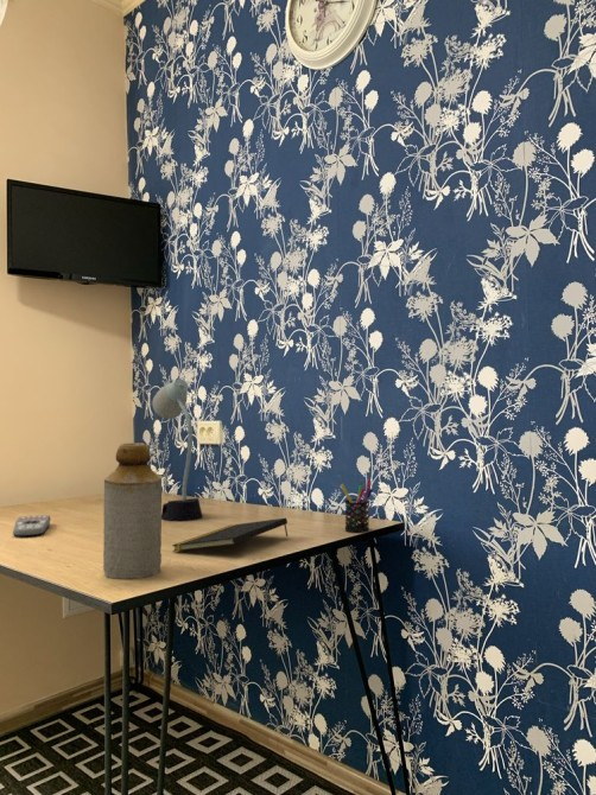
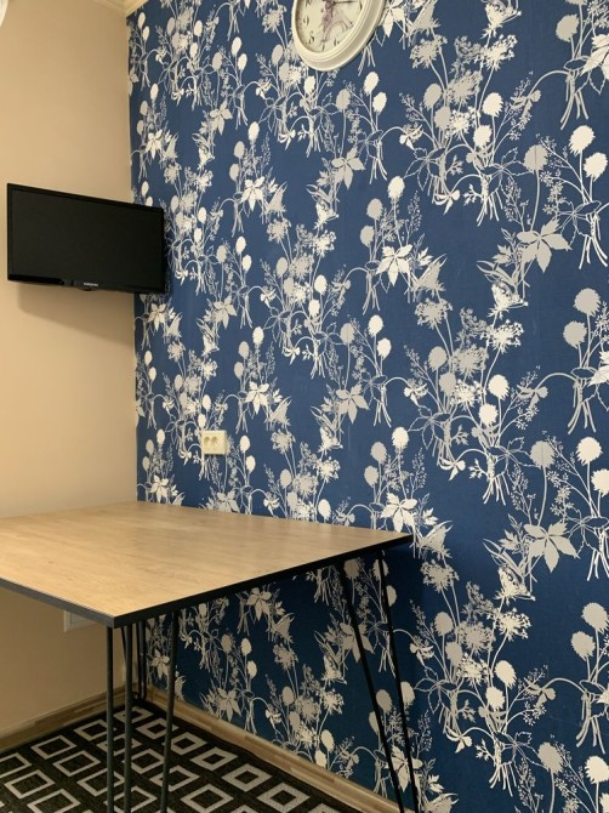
- bottle [102,441,163,580]
- pen holder [340,479,374,534]
- remote control [12,514,52,539]
- desk lamp [151,379,203,523]
- notepad [171,517,289,553]
